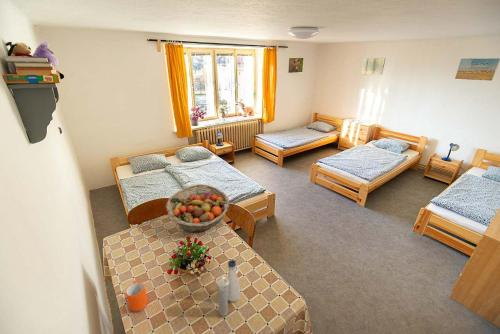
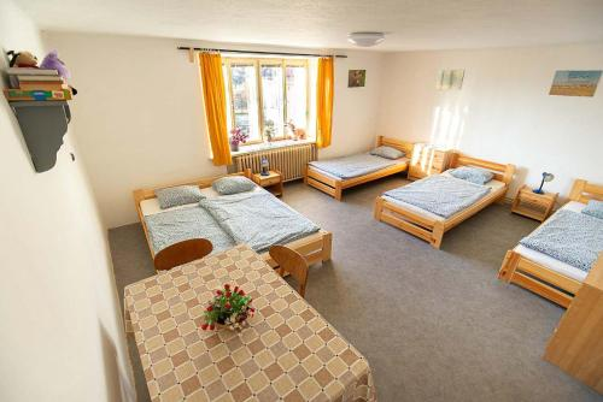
- mug [125,280,149,313]
- water bottle [216,258,242,317]
- fruit basket [165,183,230,233]
